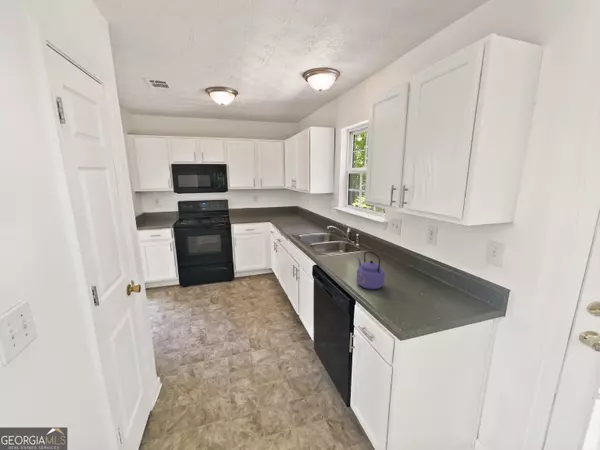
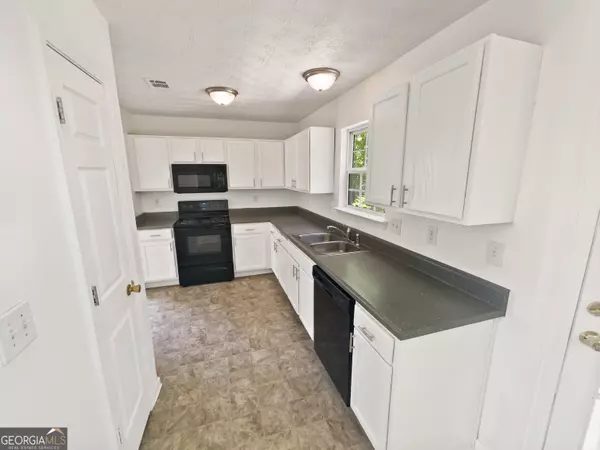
- kettle [356,250,386,290]
